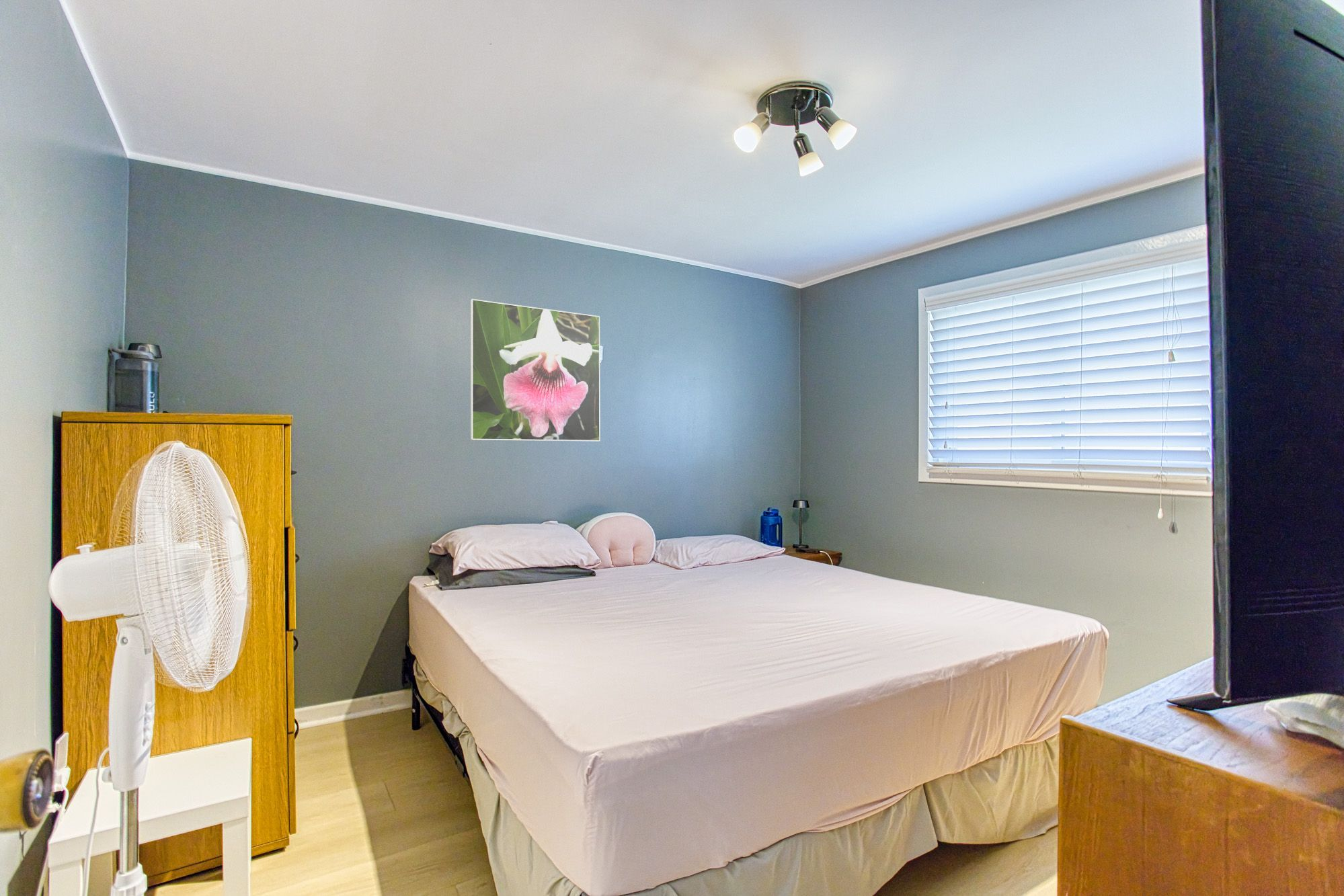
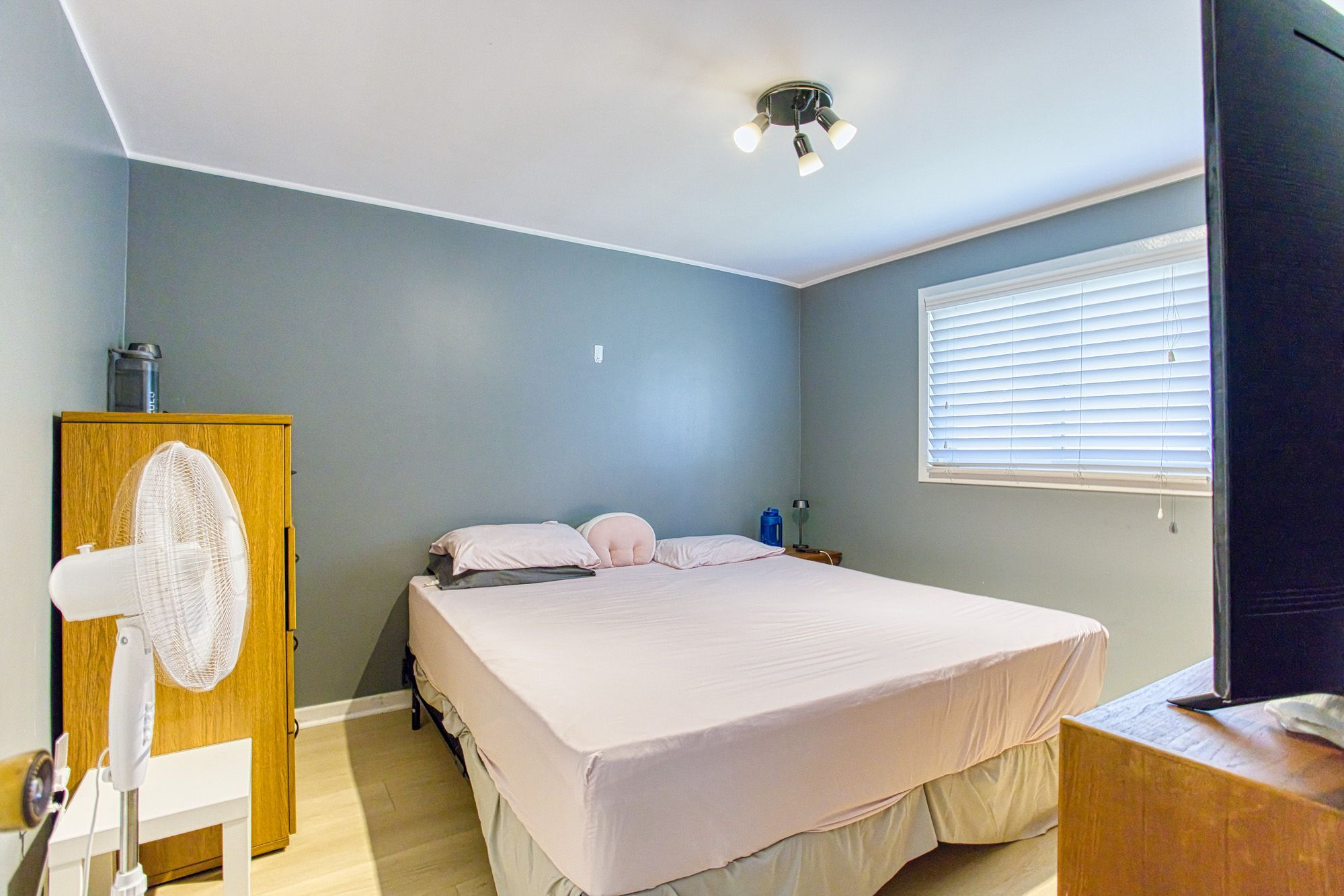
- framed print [470,298,601,442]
